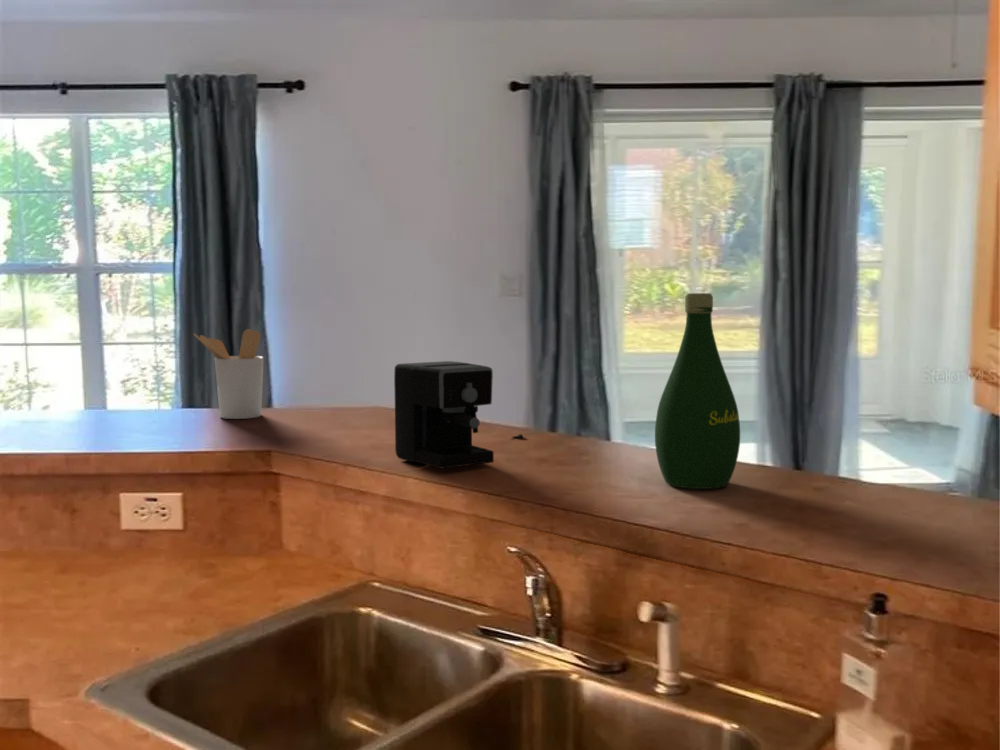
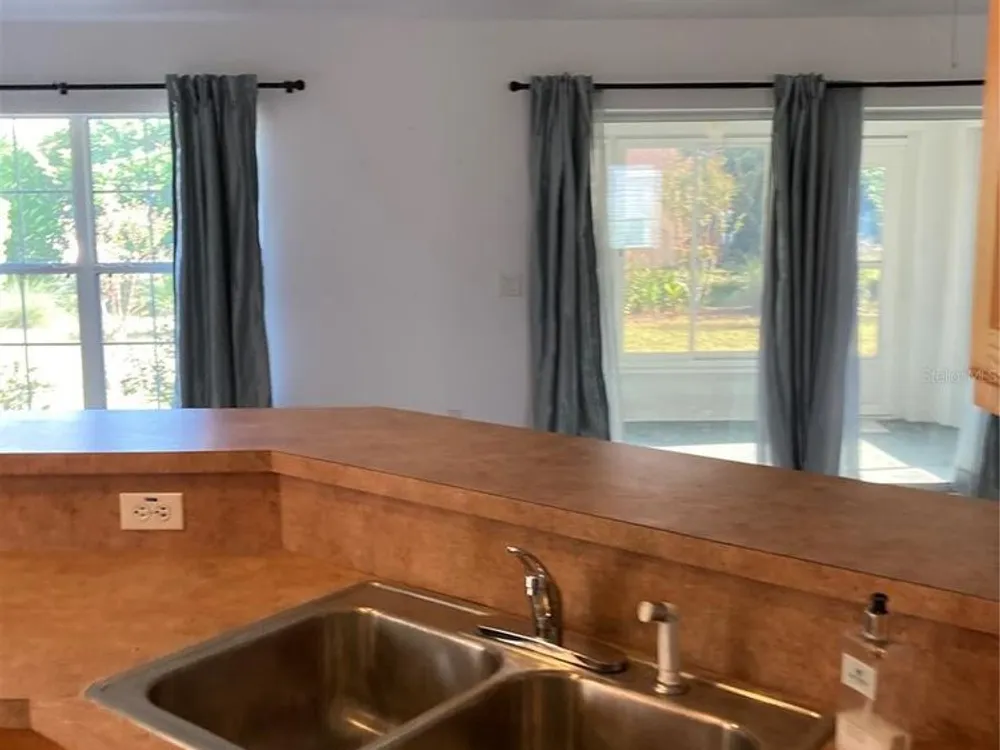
- bottle [654,292,741,490]
- utensil holder [193,328,265,420]
- coffee maker [393,360,524,469]
